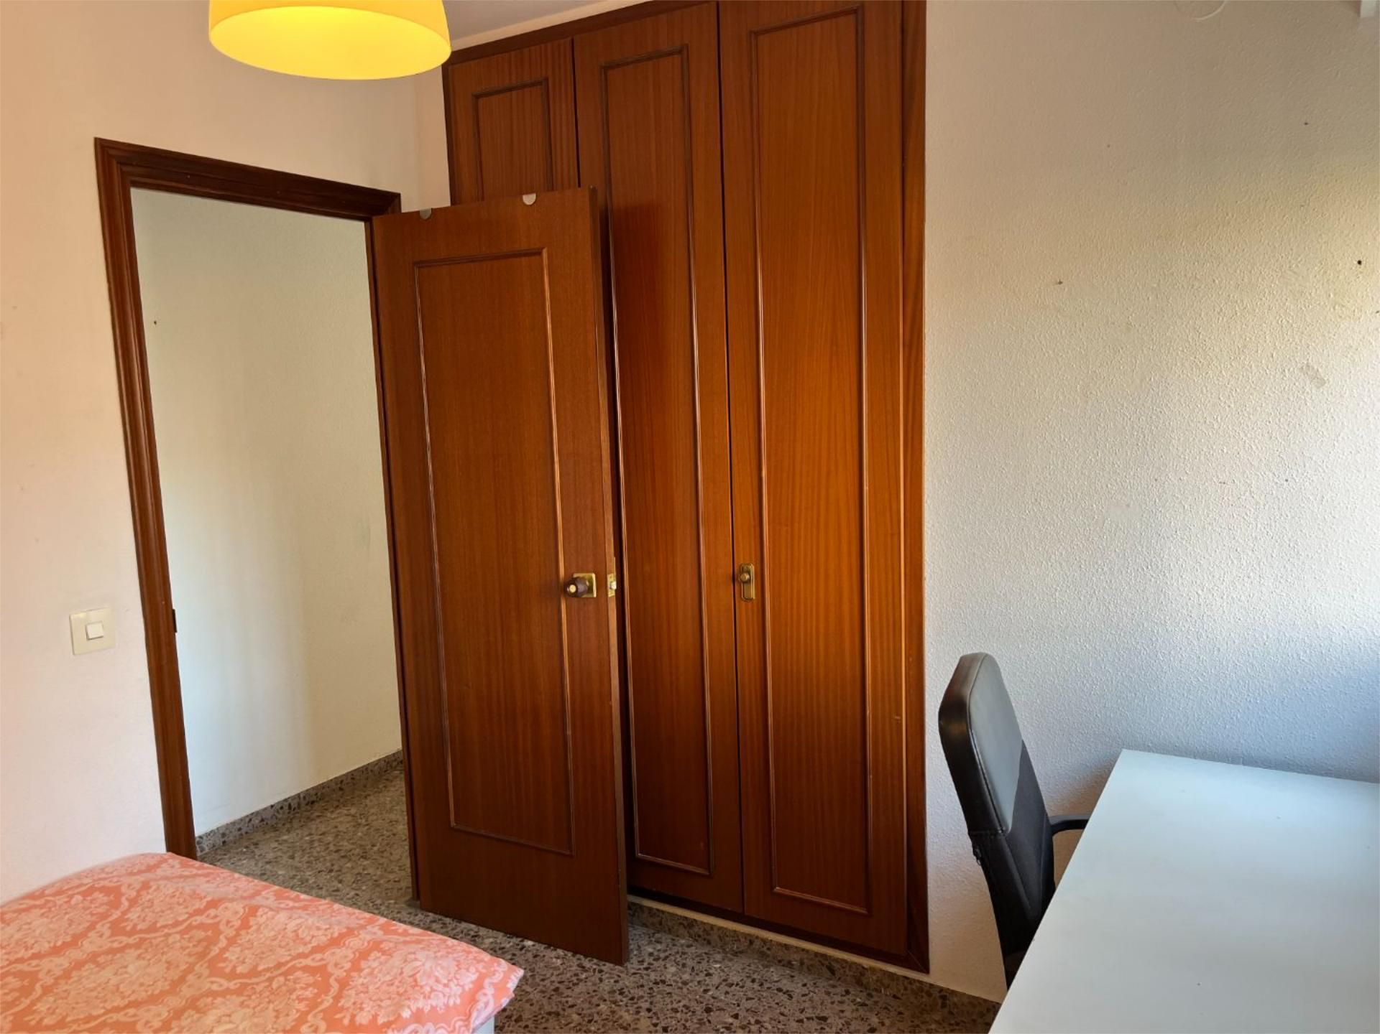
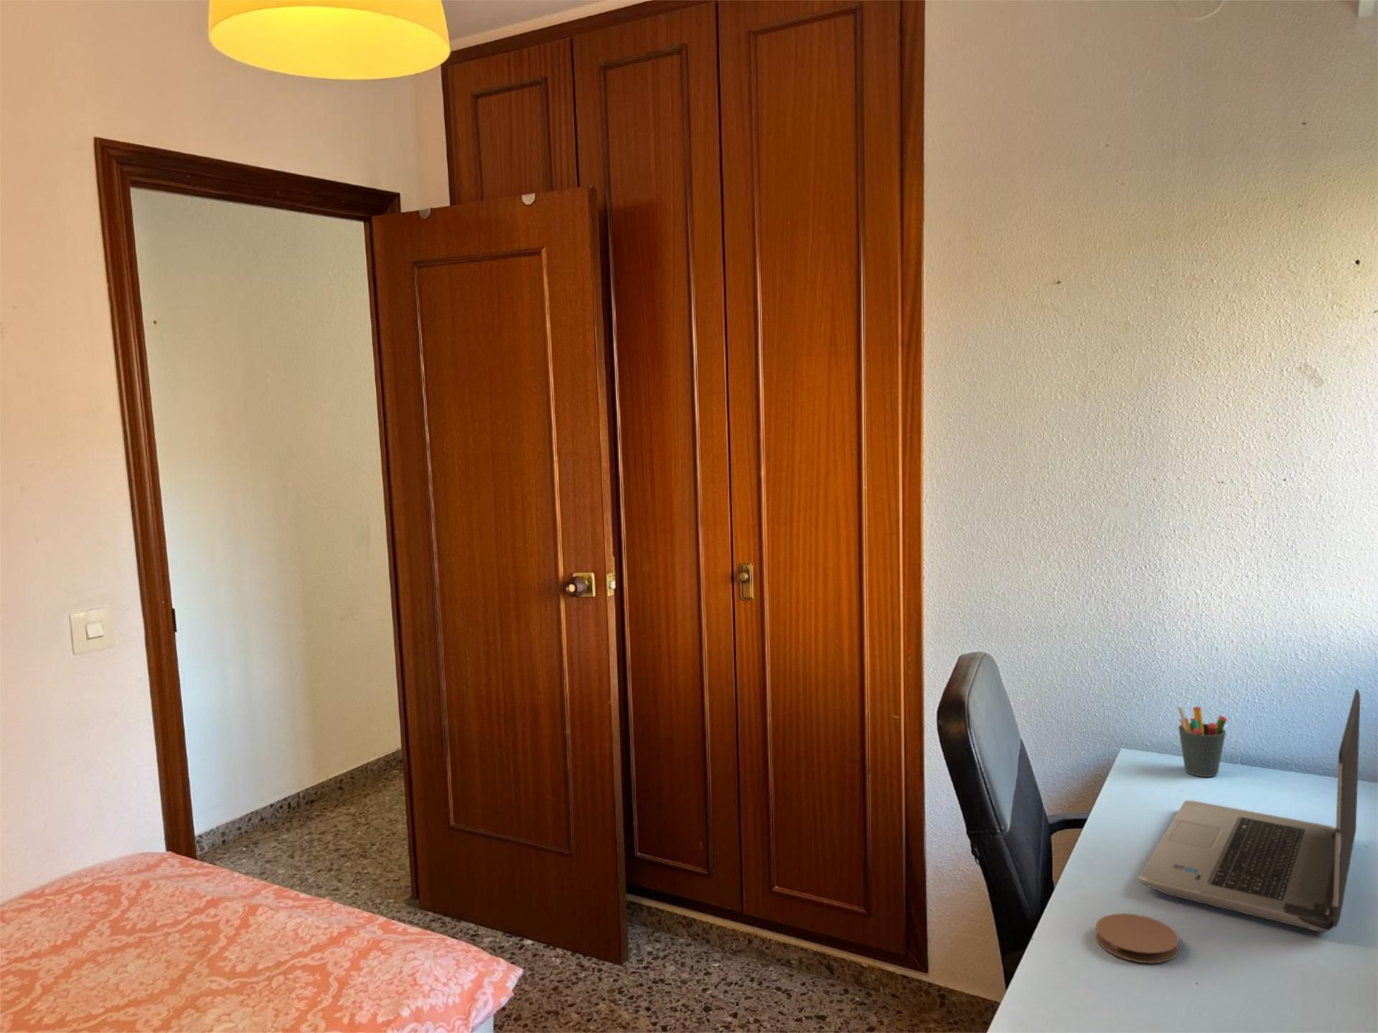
+ laptop computer [1138,688,1361,932]
+ pen holder [1177,705,1228,778]
+ coaster [1095,913,1179,964]
